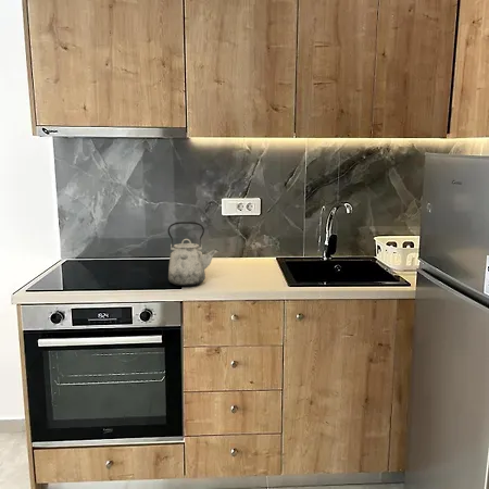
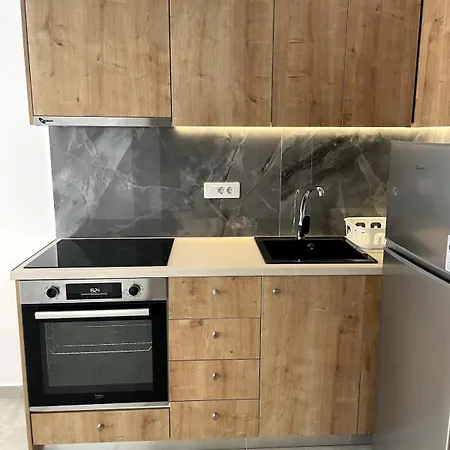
- kettle [167,221,220,287]
